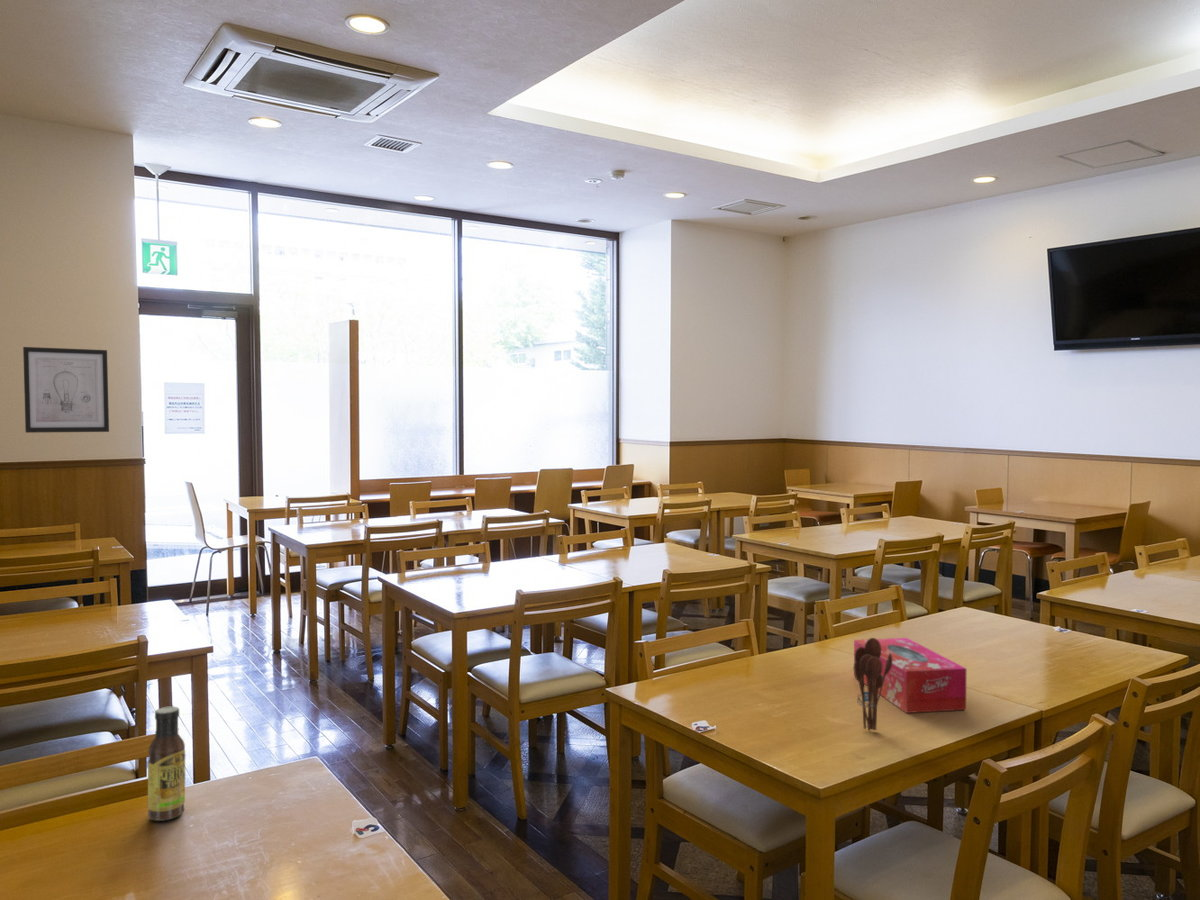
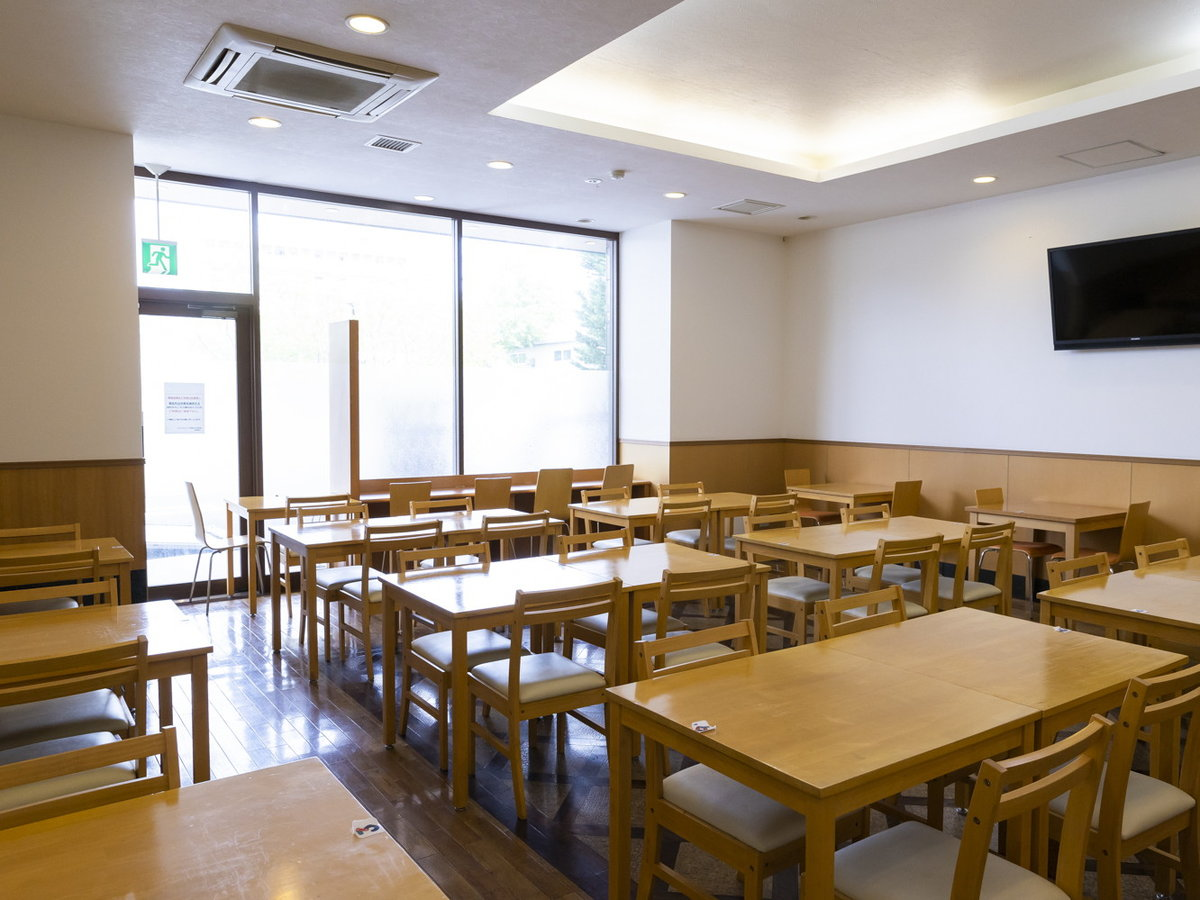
- tissue box [853,637,967,714]
- utensil holder [852,637,892,733]
- sauce bottle [147,706,186,822]
- wall art [22,346,110,434]
